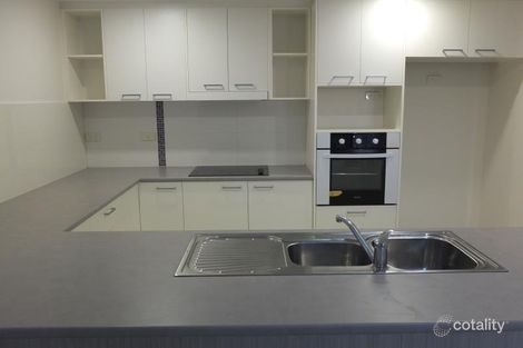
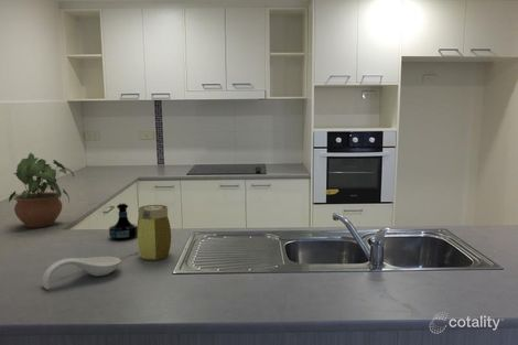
+ jar [137,204,172,261]
+ tequila bottle [108,202,138,241]
+ potted plant [8,152,75,229]
+ spoon rest [41,256,122,291]
